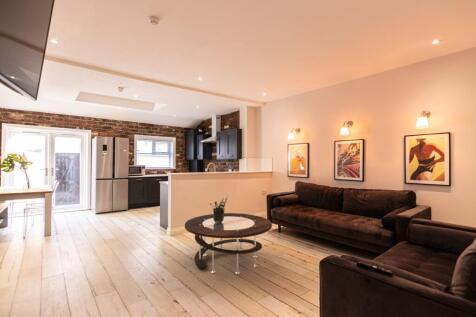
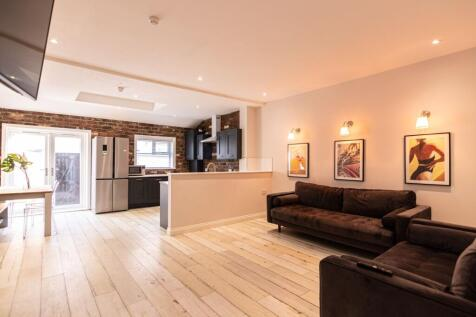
- potted plant [209,196,229,223]
- coffee table [184,212,273,275]
